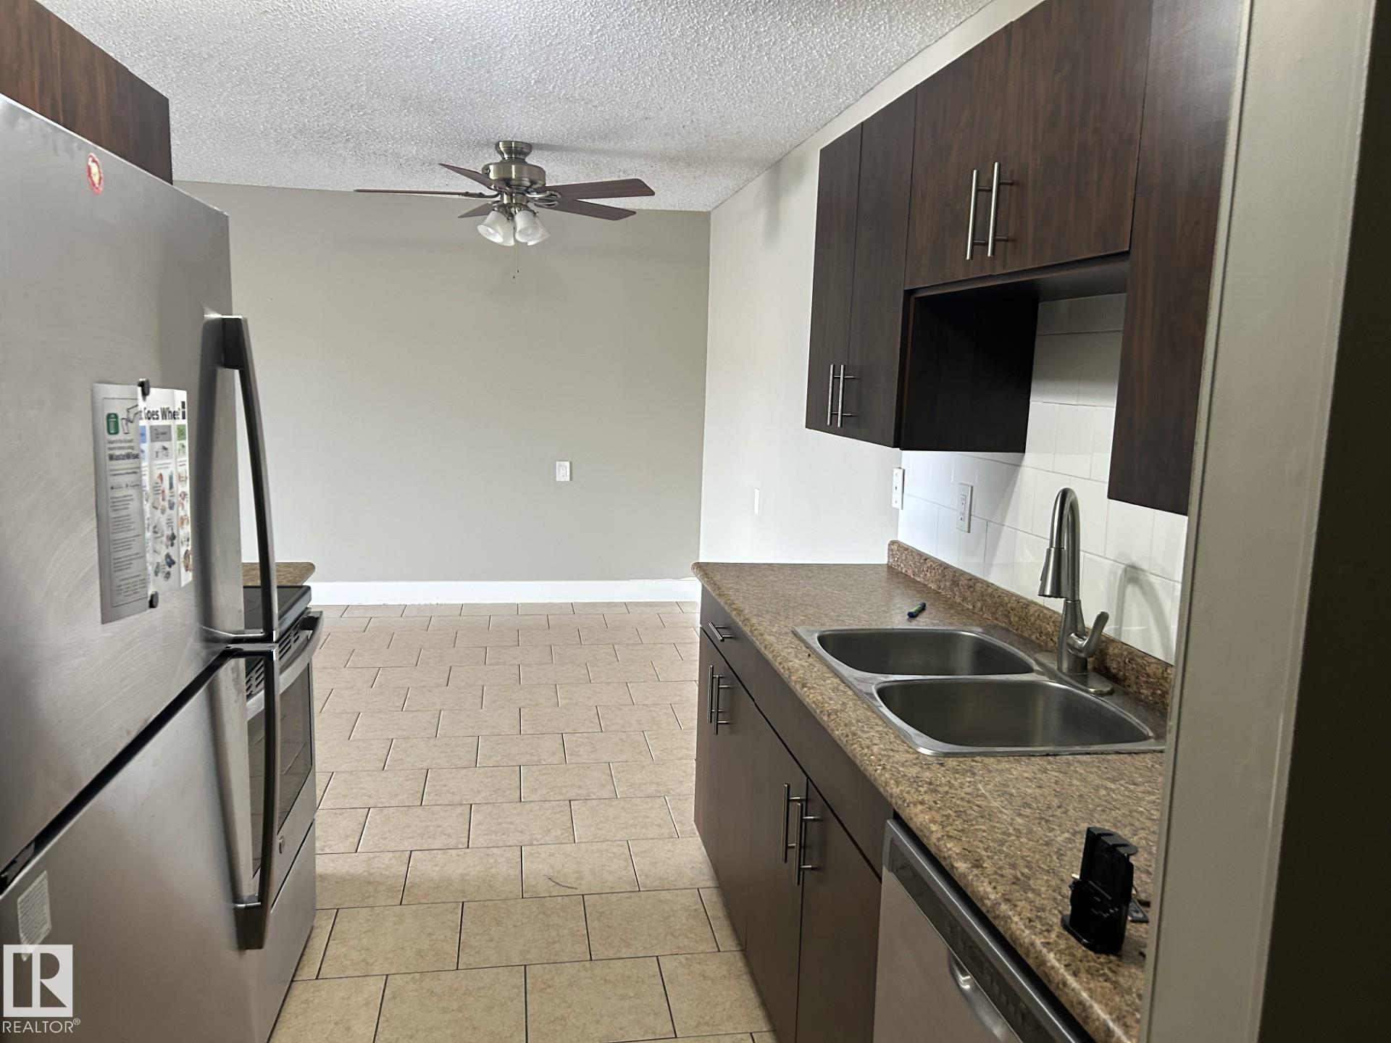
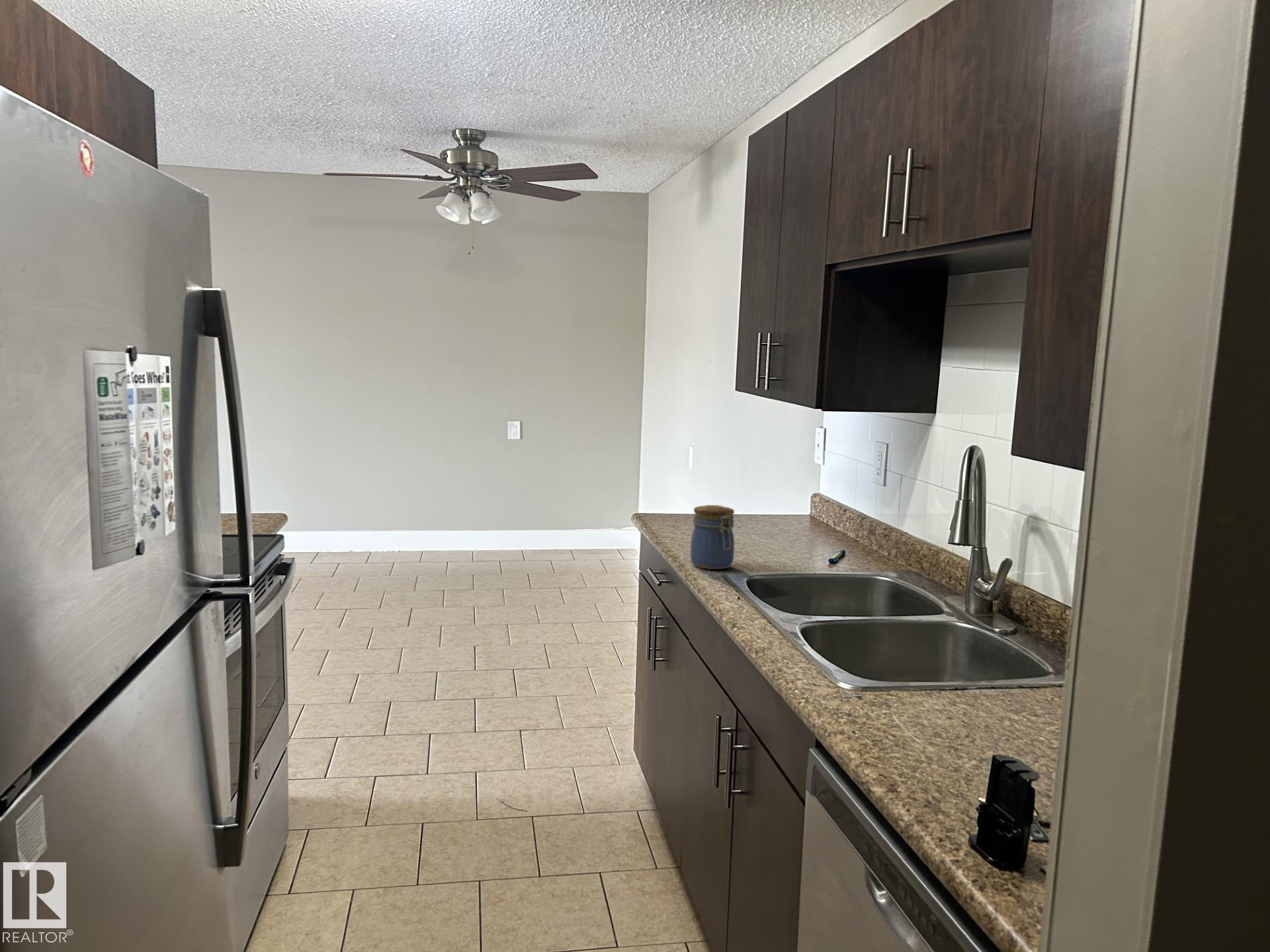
+ jar [690,504,735,570]
